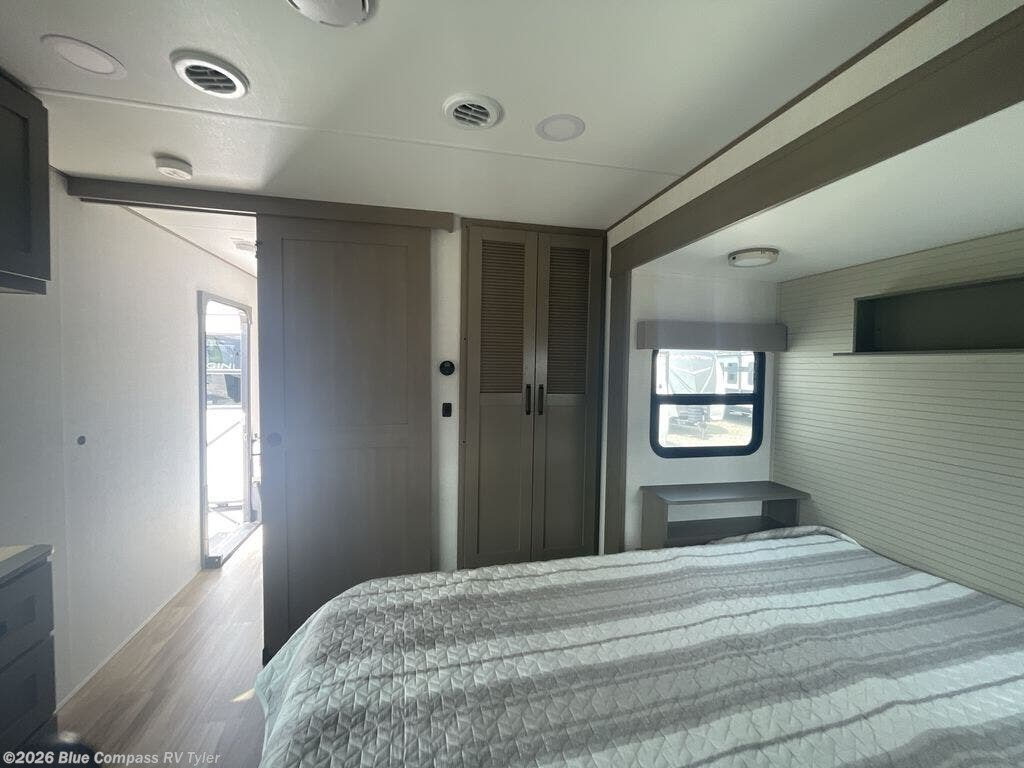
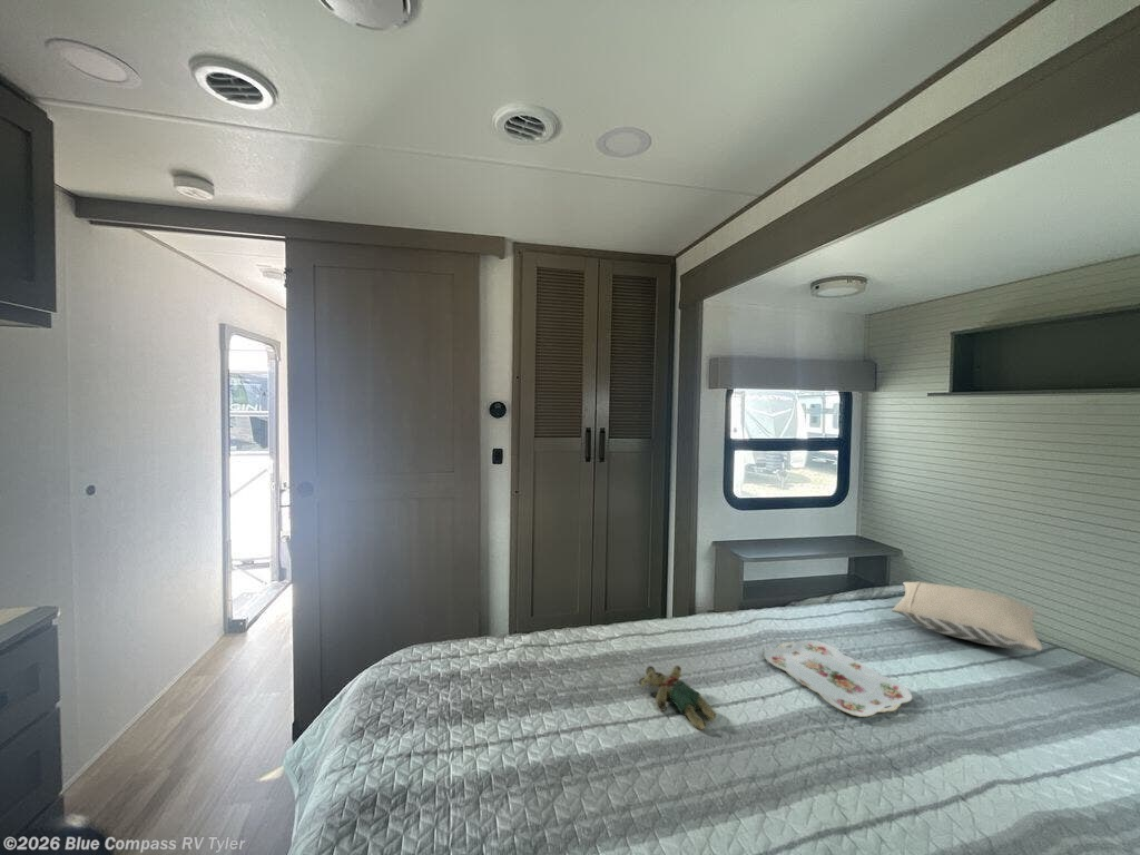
+ pillow [891,580,1043,652]
+ serving tray [763,639,913,718]
+ teddy bear [638,665,717,730]
